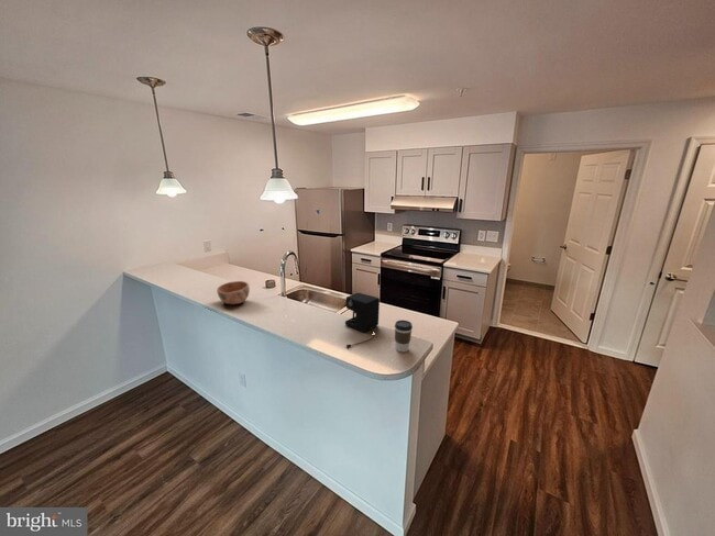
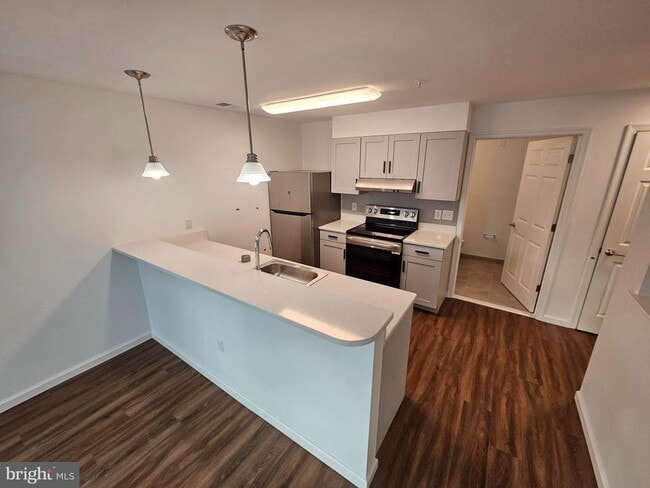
- coffee maker [344,292,381,348]
- bowl [216,280,251,305]
- coffee cup [394,319,414,353]
